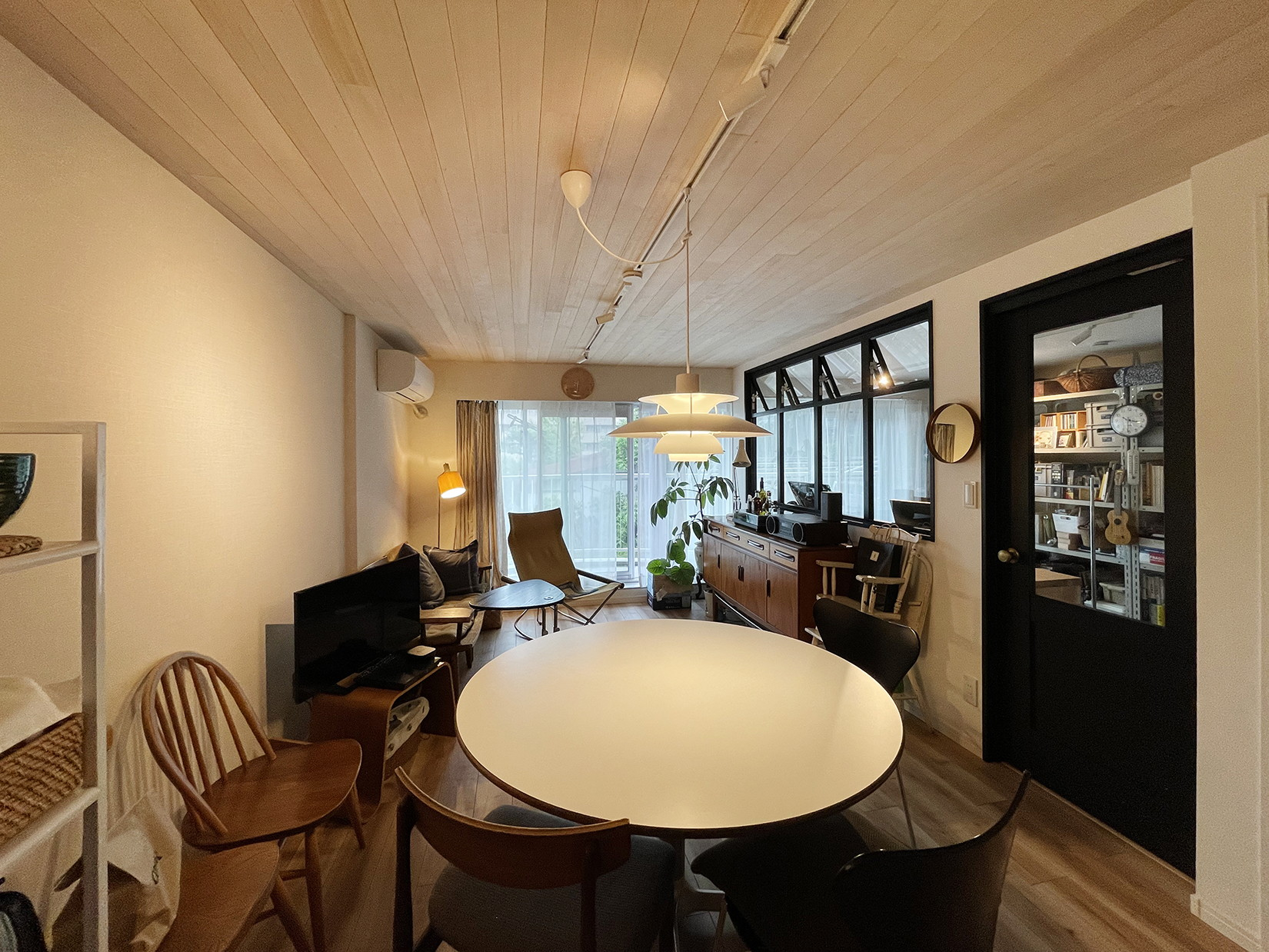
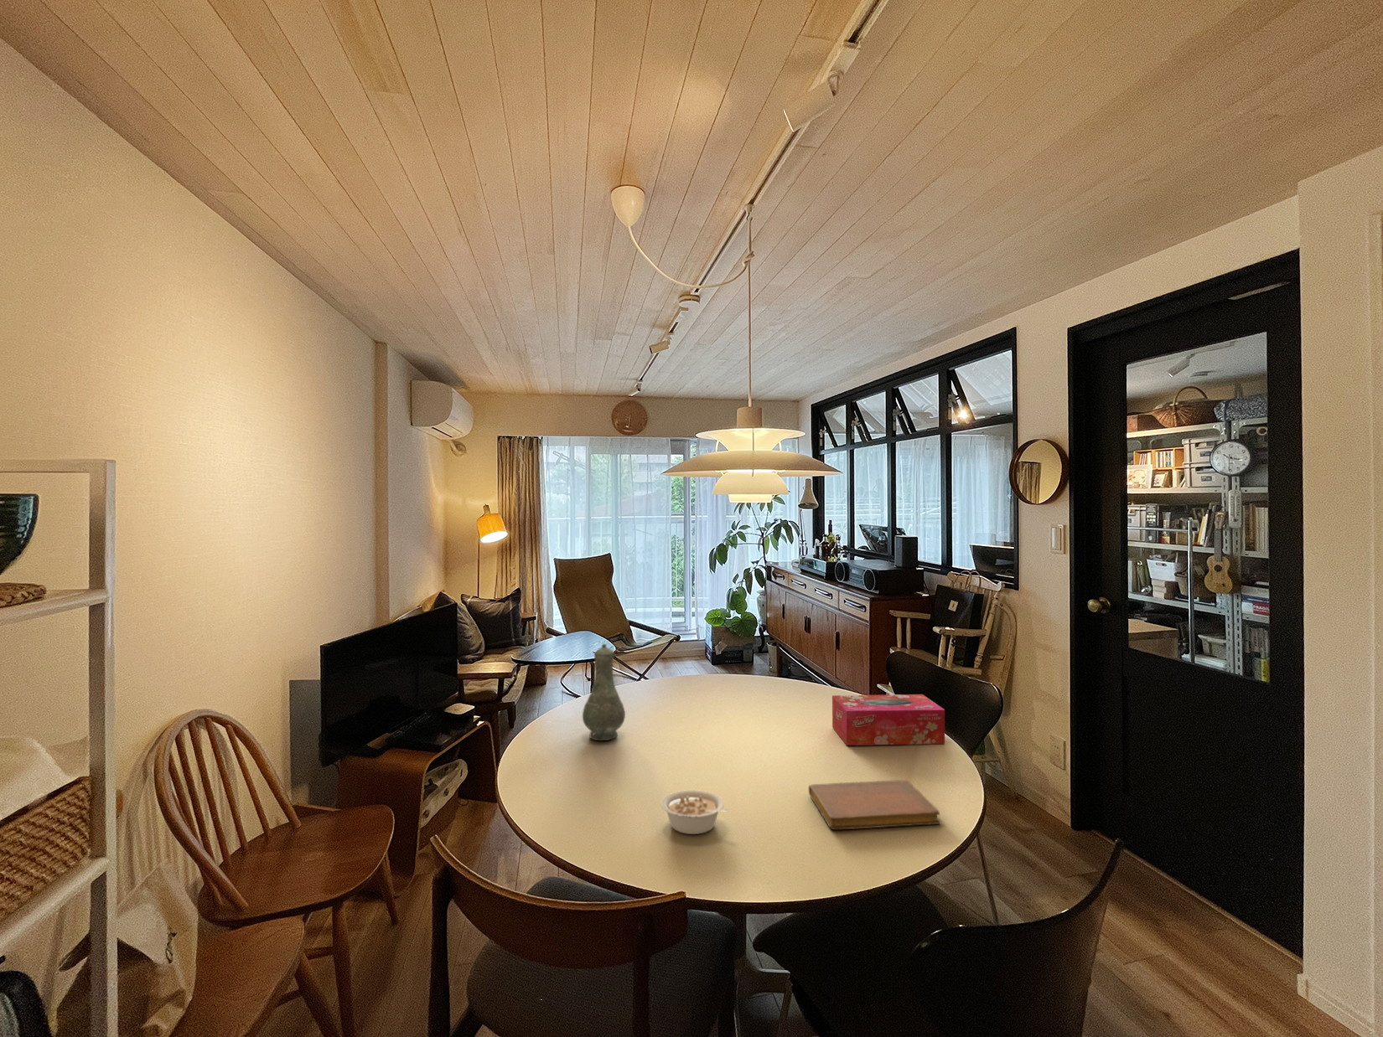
+ notebook [808,779,942,830]
+ legume [660,789,731,835]
+ tissue box [832,694,946,746]
+ vase [582,644,627,742]
